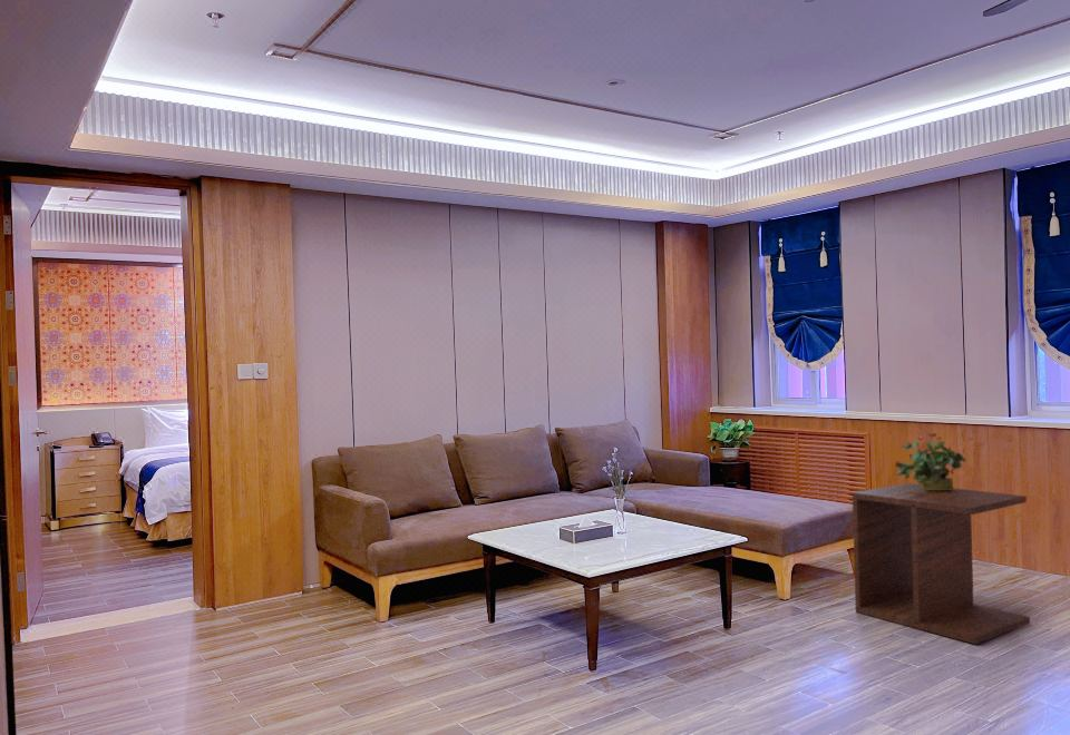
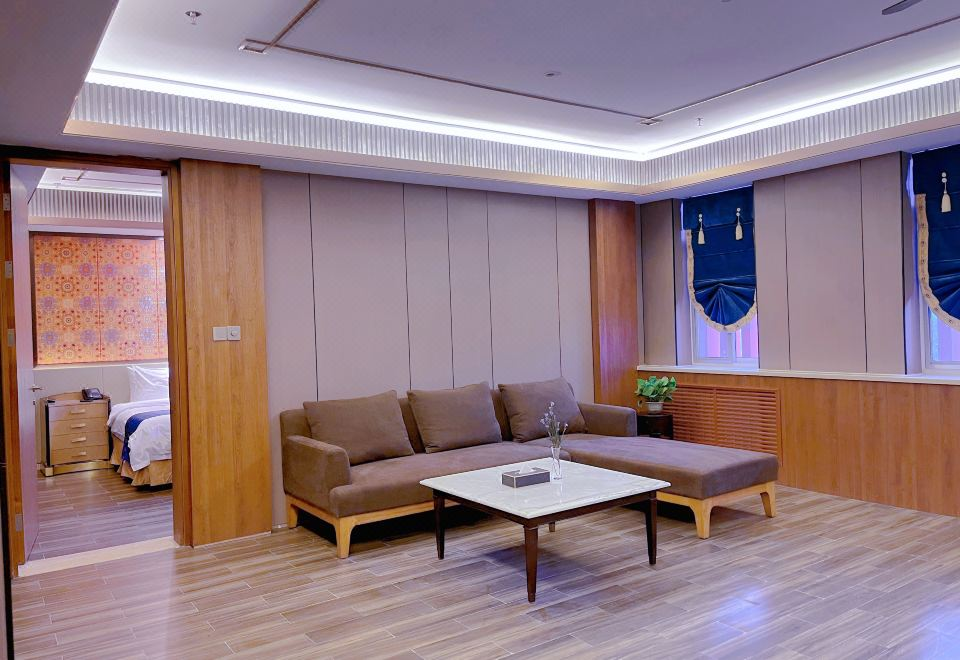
- side table [852,482,1031,646]
- potted plant [894,432,967,490]
